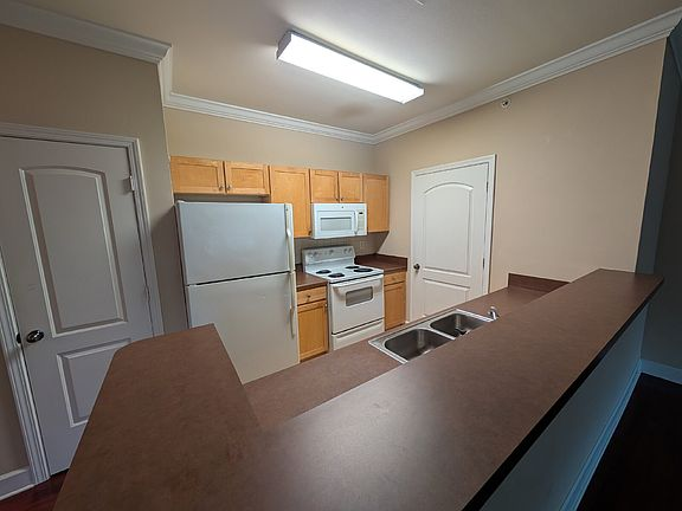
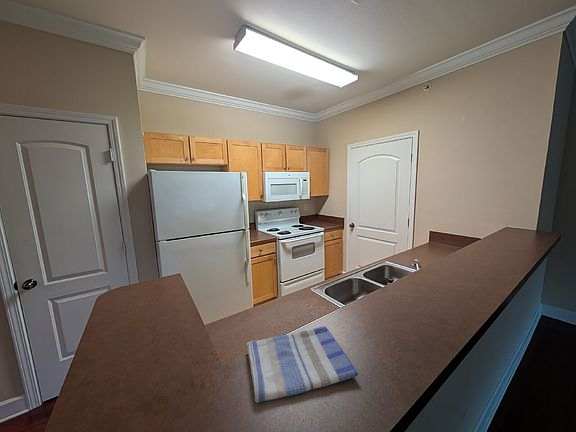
+ dish towel [246,325,359,404]
